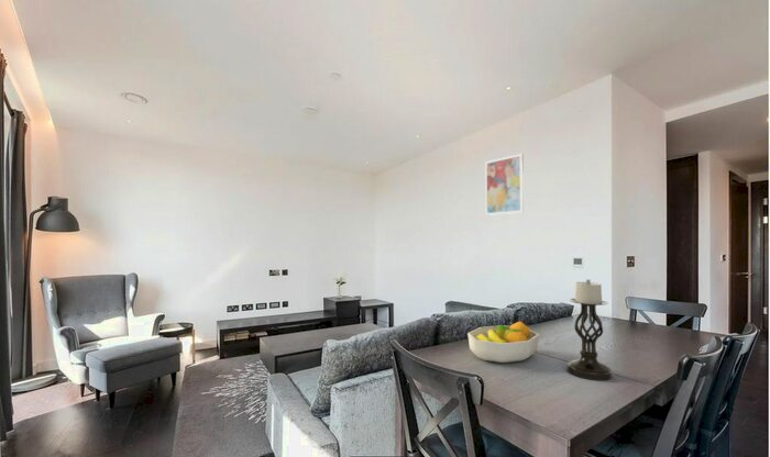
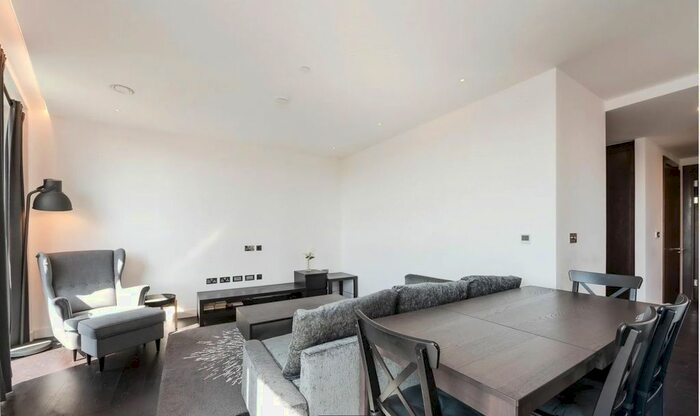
- fruit bowl [466,320,540,365]
- candle holder [565,279,614,382]
- wall art [485,153,525,216]
